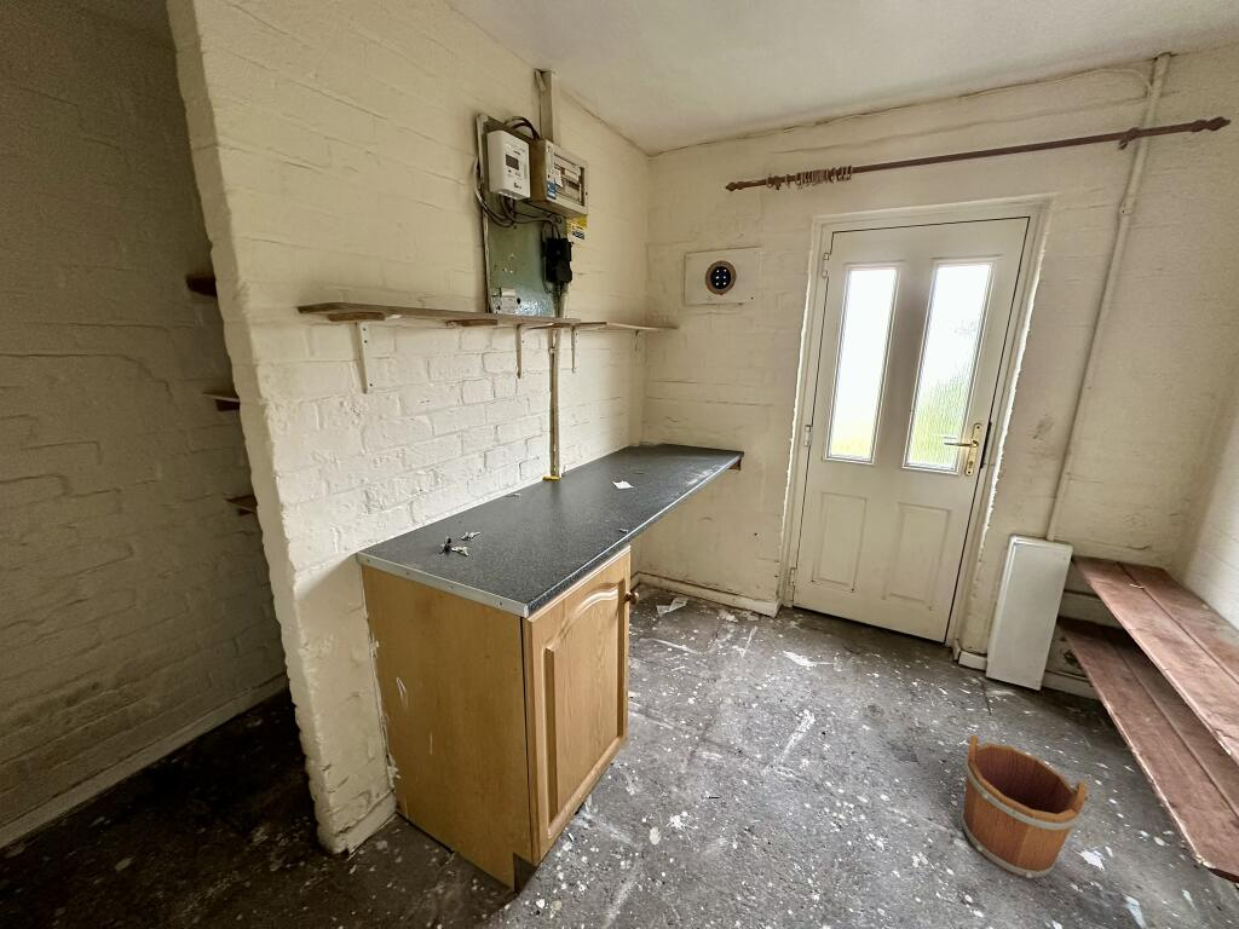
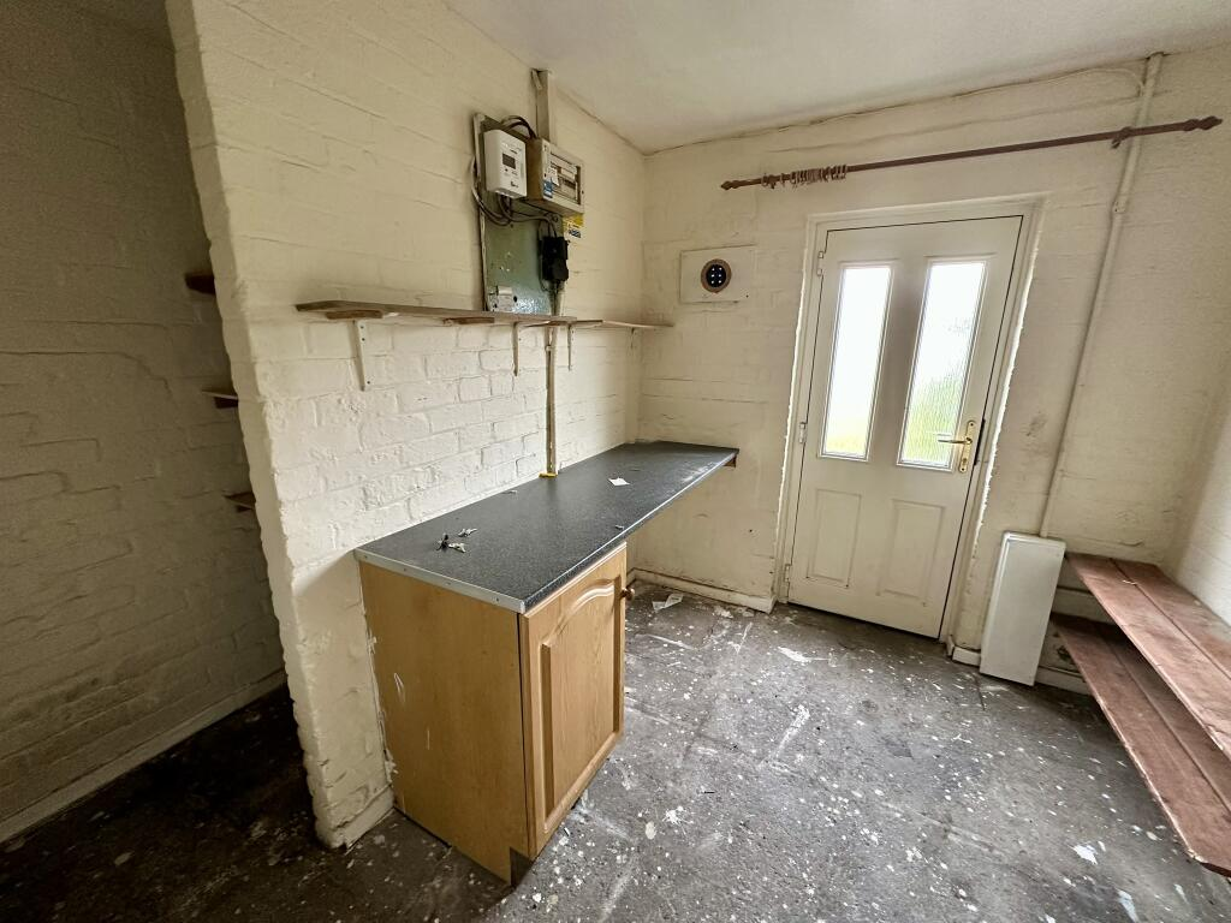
- bucket [961,733,1090,881]
